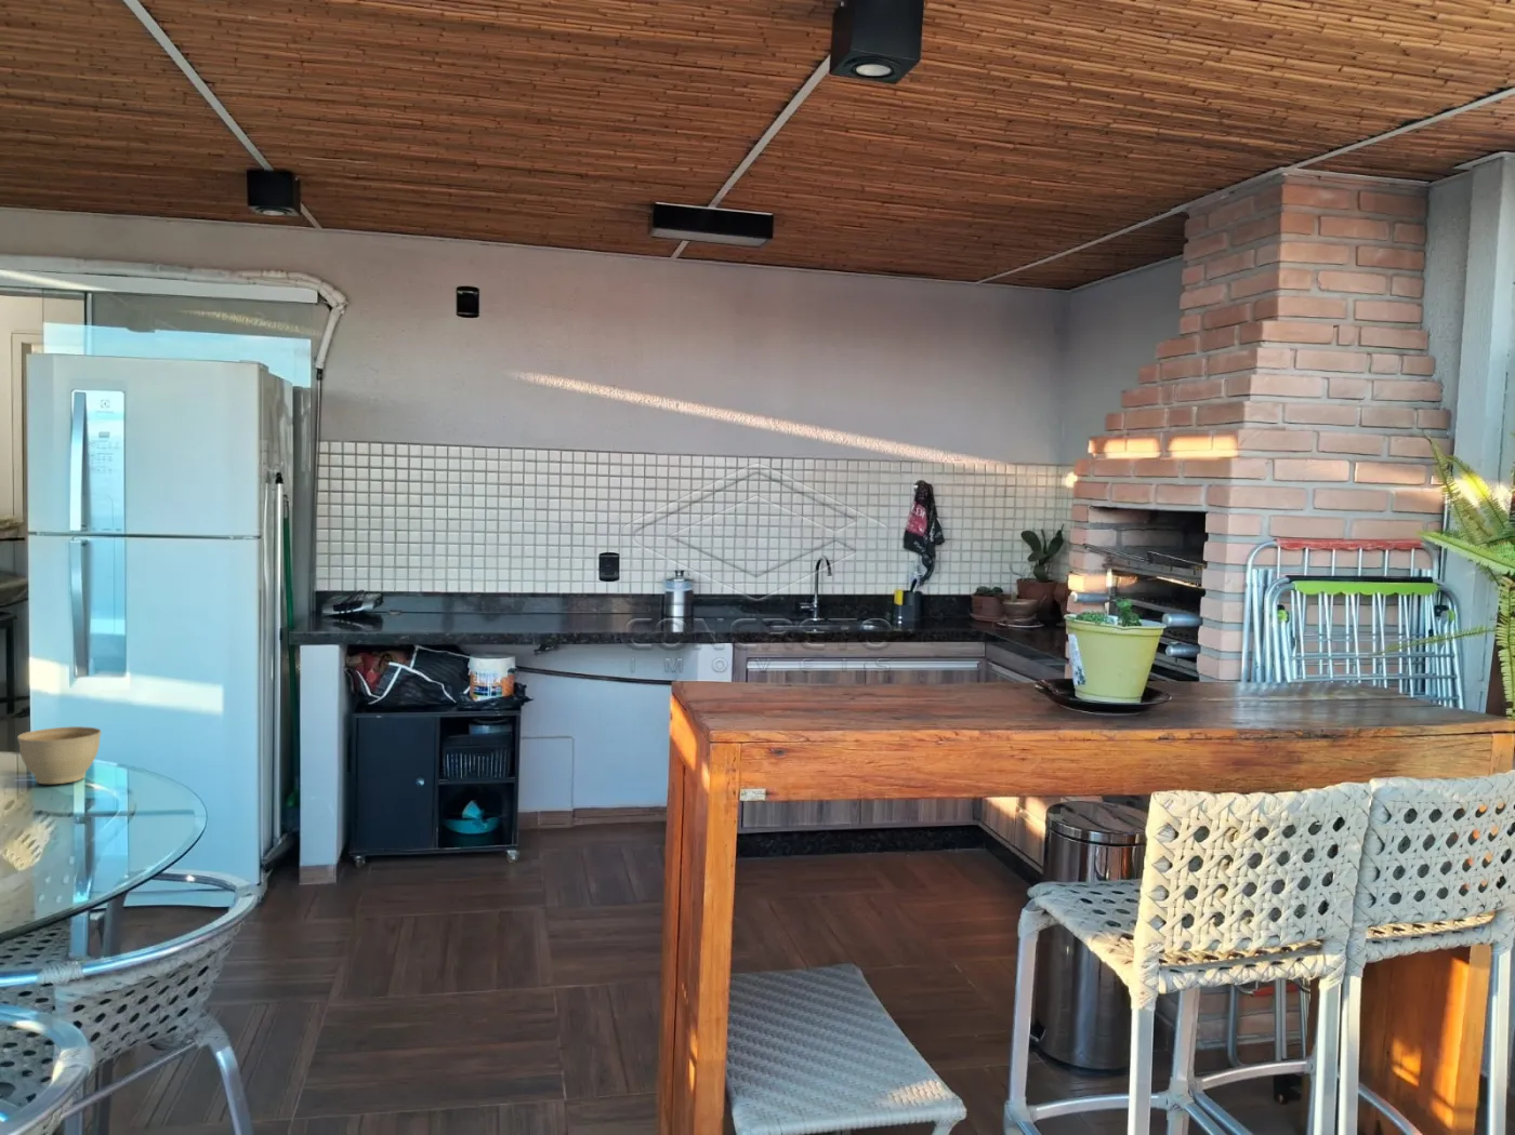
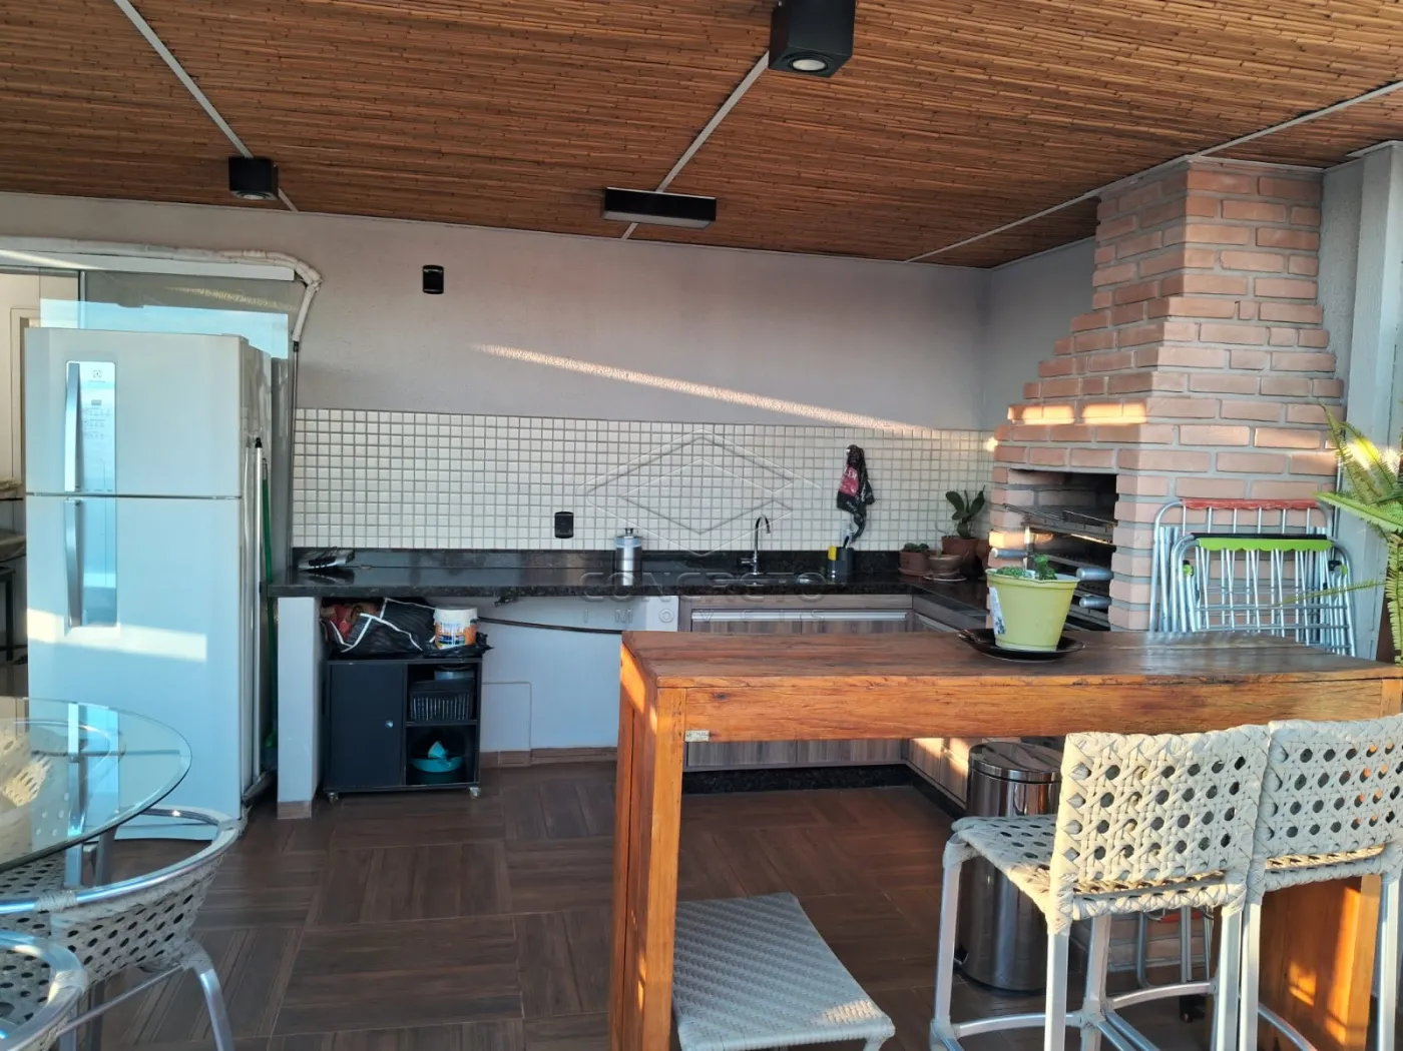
- planter bowl [17,725,101,784]
